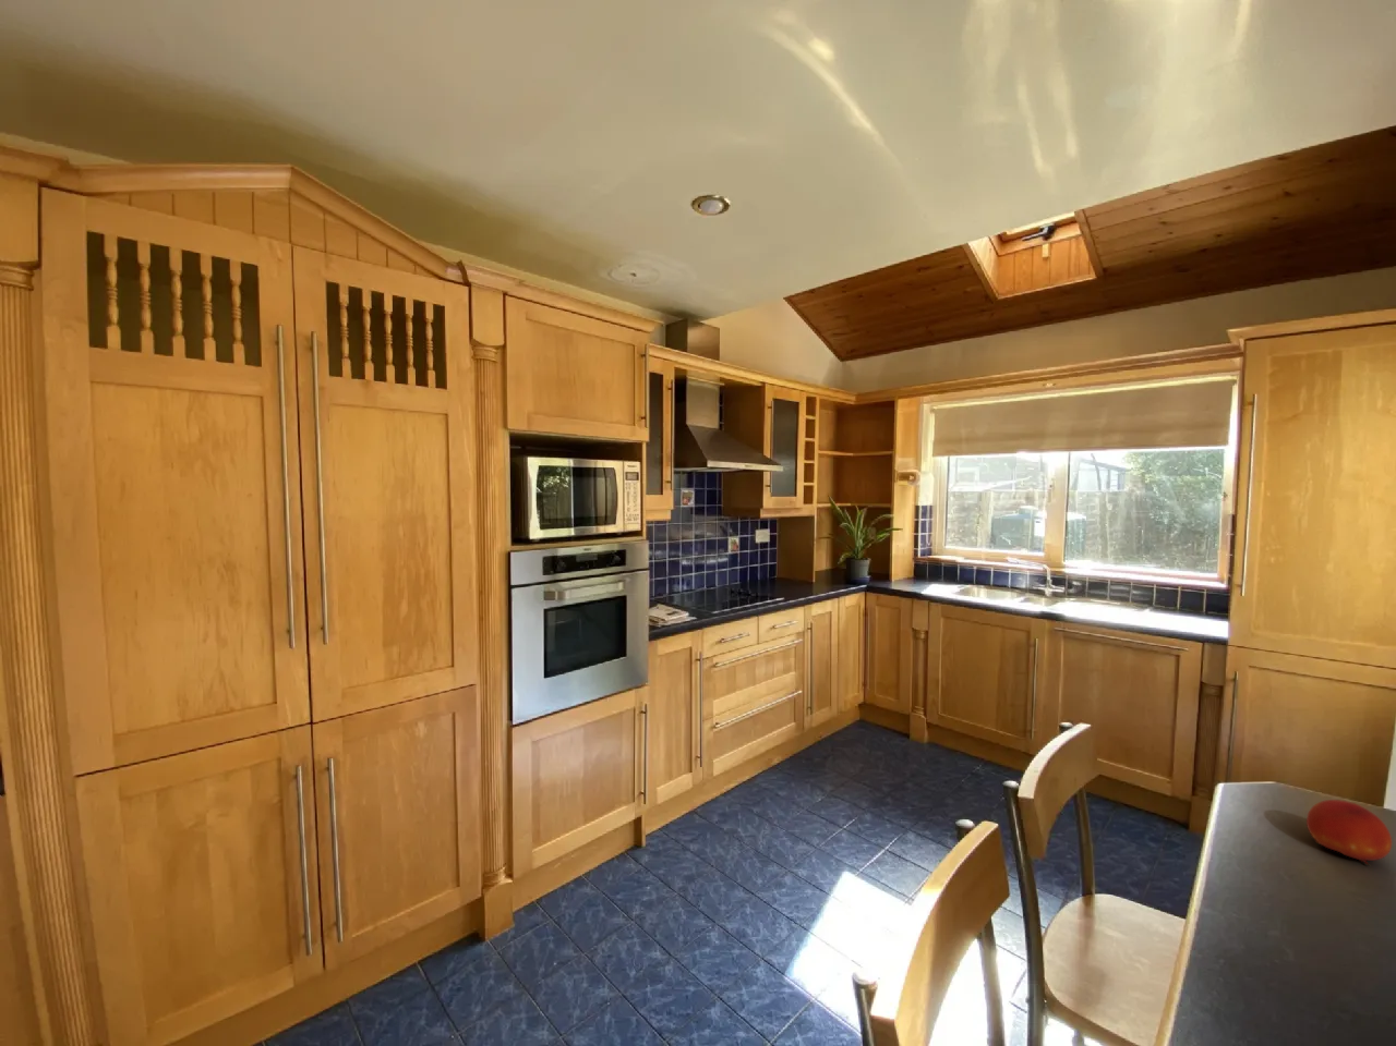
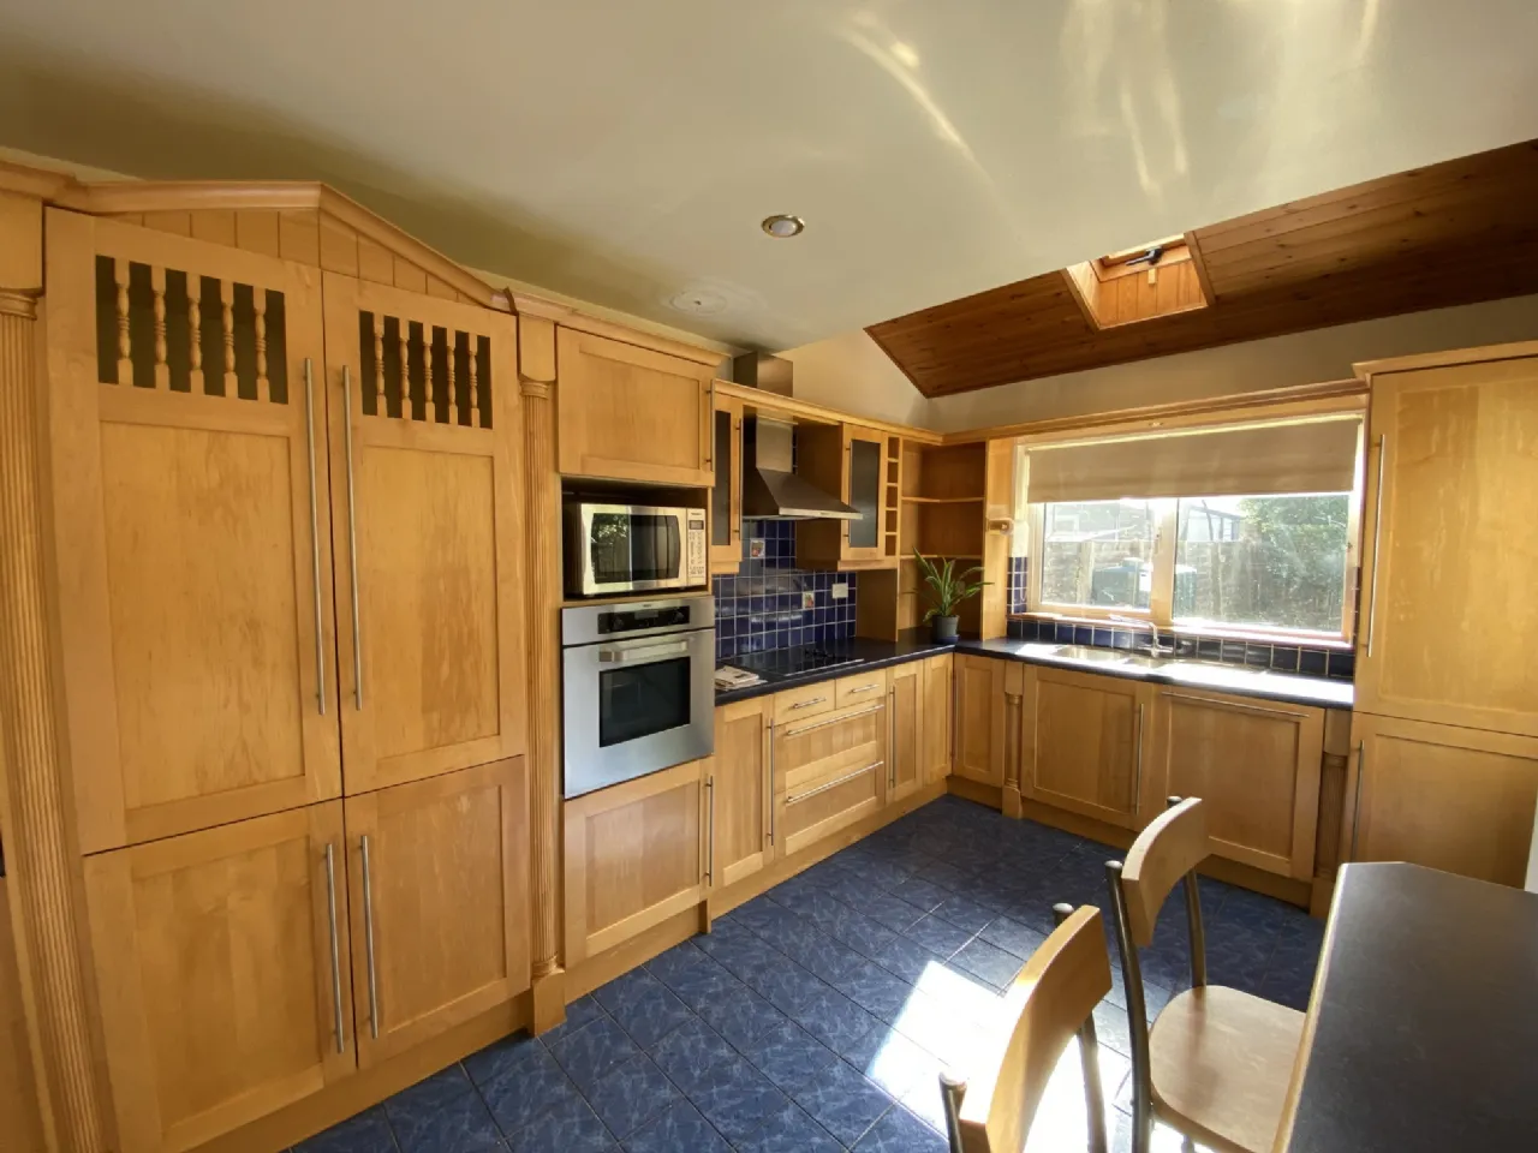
- fruit [1306,799,1393,867]
